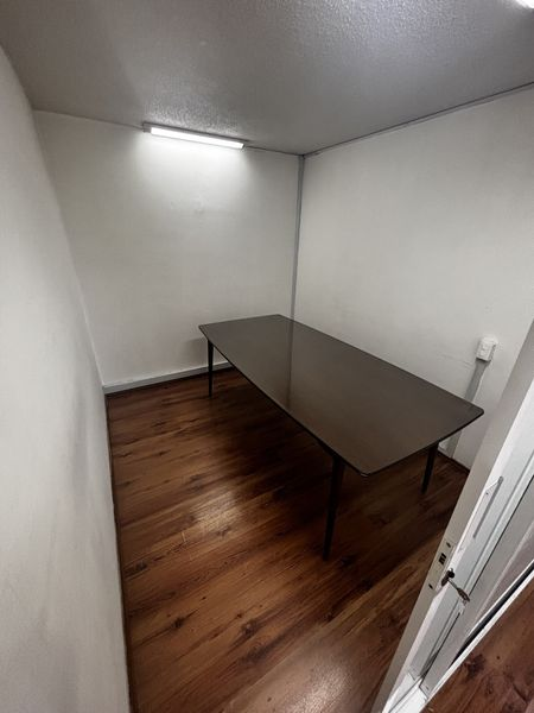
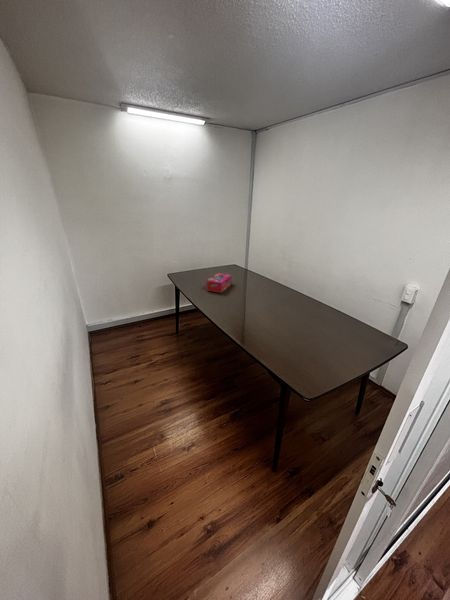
+ tissue box [206,272,233,294]
